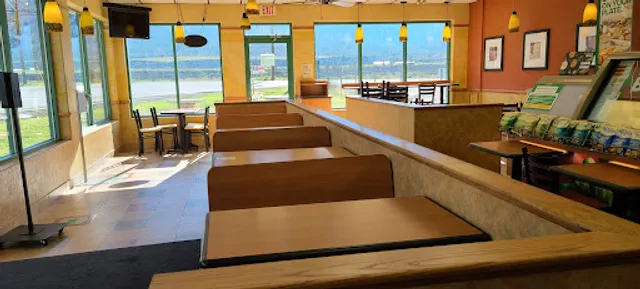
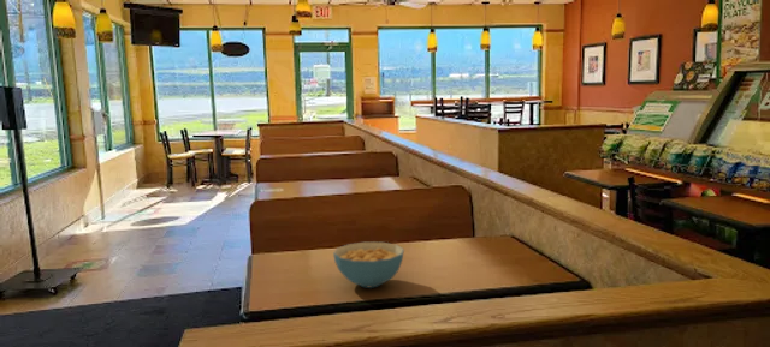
+ cereal bowl [332,241,405,289]
